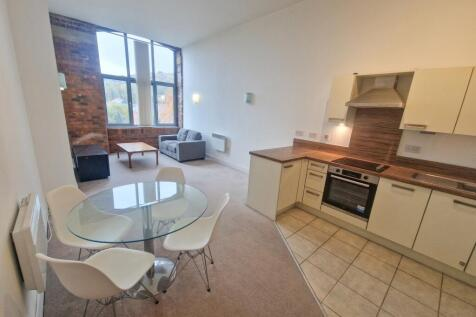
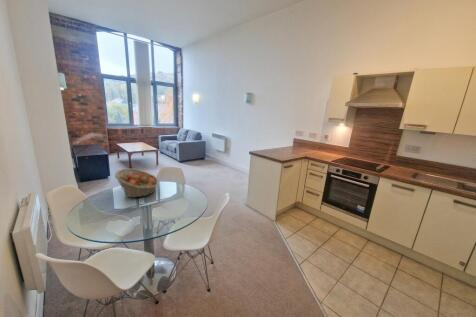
+ fruit basket [114,168,160,198]
